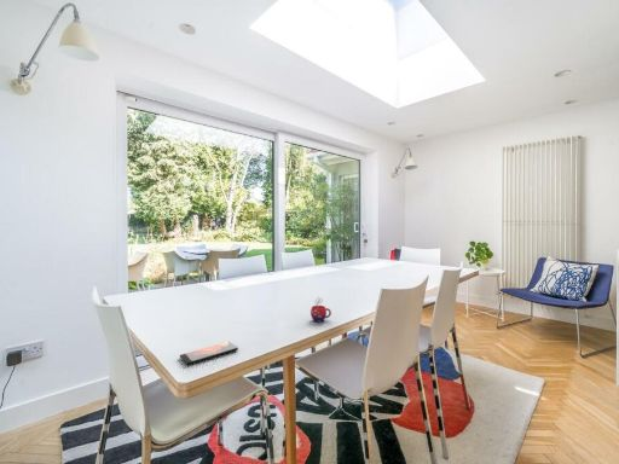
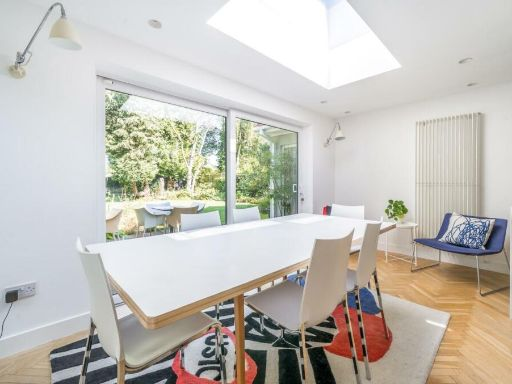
- smartphone [179,341,239,366]
- mug [310,297,332,323]
